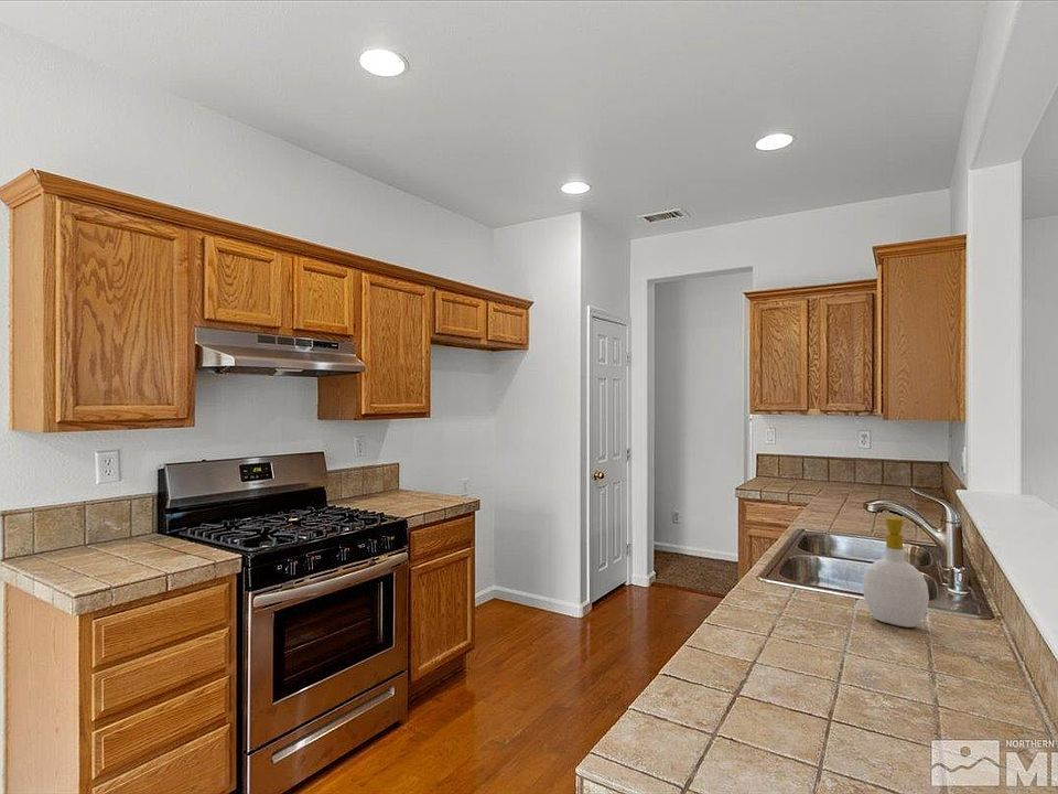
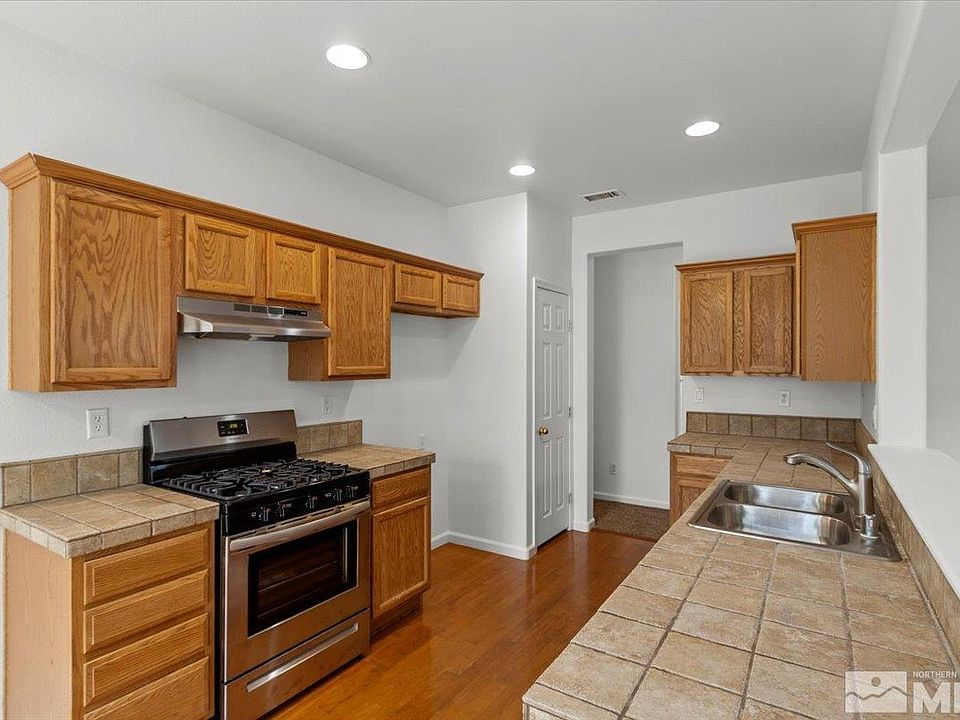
- soap bottle [862,516,930,629]
